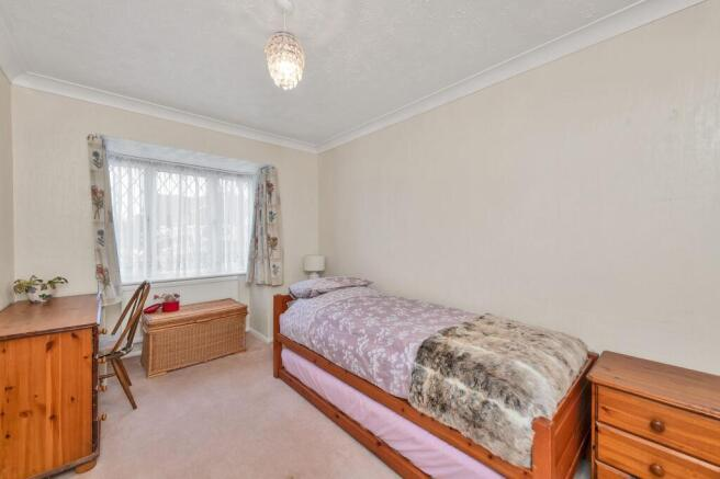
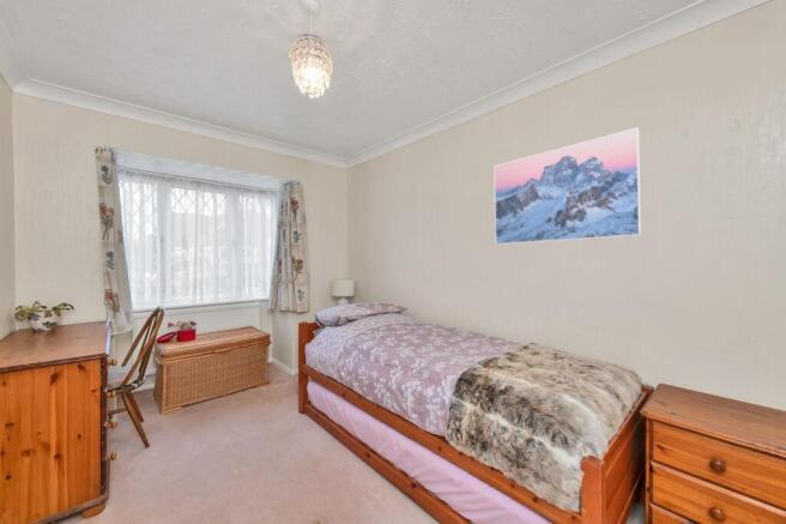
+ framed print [492,127,642,246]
